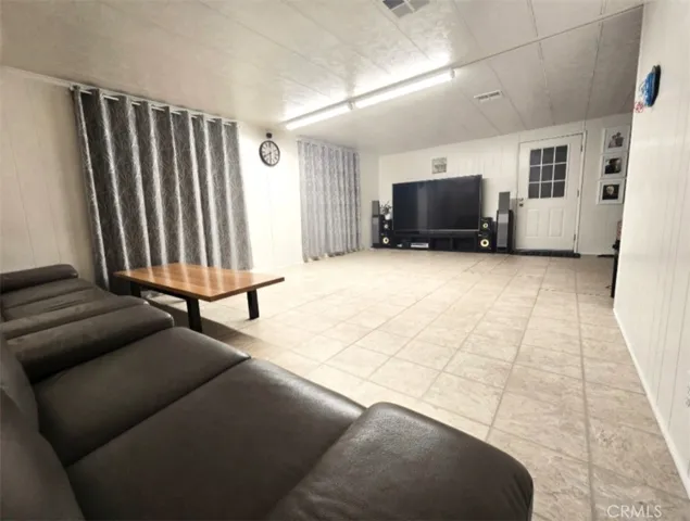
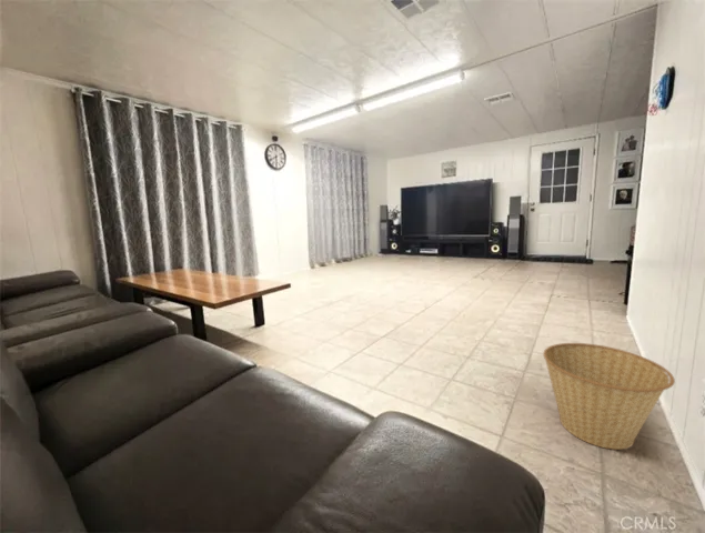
+ basket [542,342,676,450]
